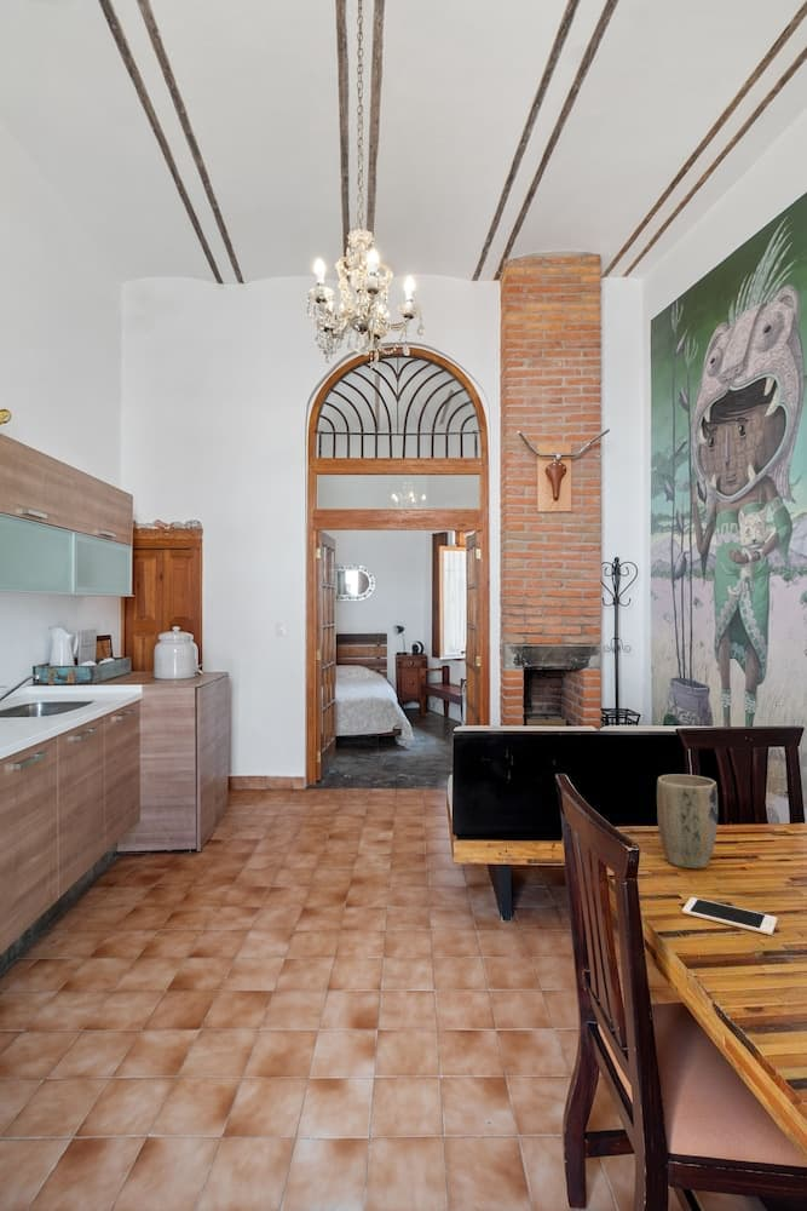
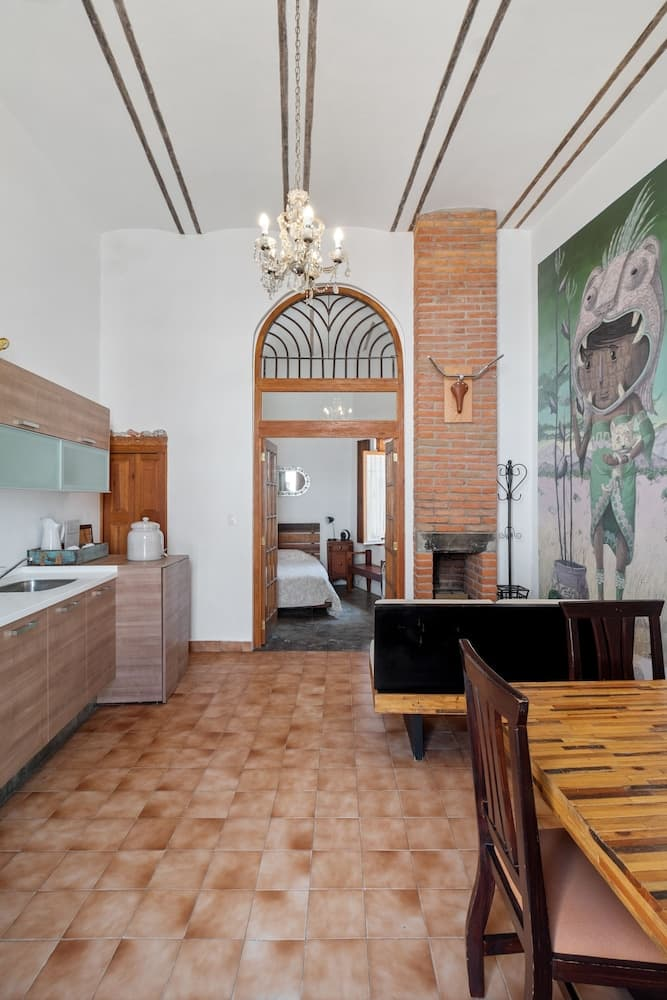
- cell phone [681,896,778,936]
- plant pot [656,774,719,869]
